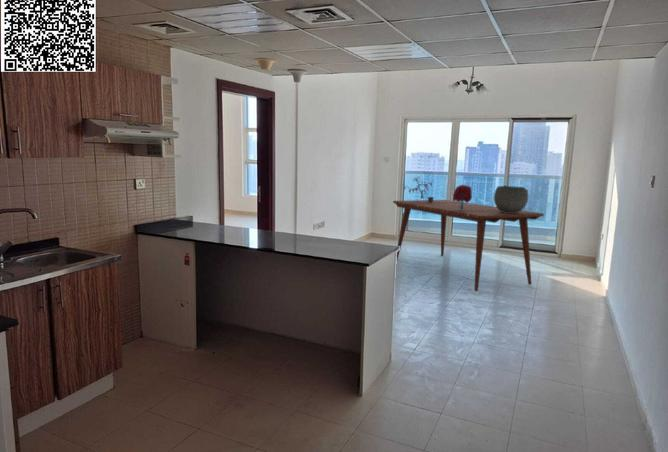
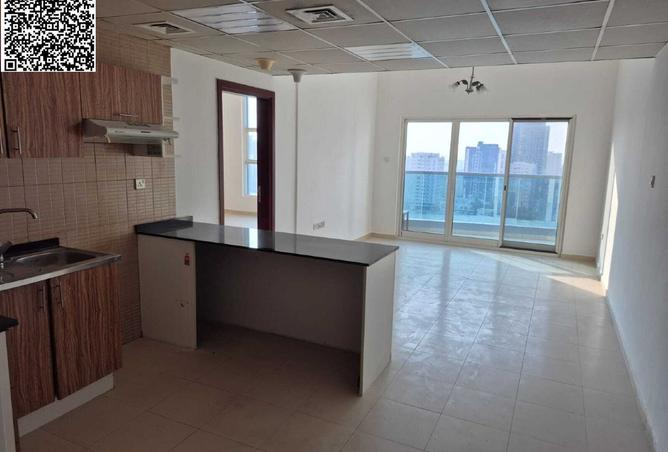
- potted plant [403,177,435,203]
- ceramic pot [493,185,529,213]
- dining table [392,199,545,292]
- bouquet [452,184,473,210]
